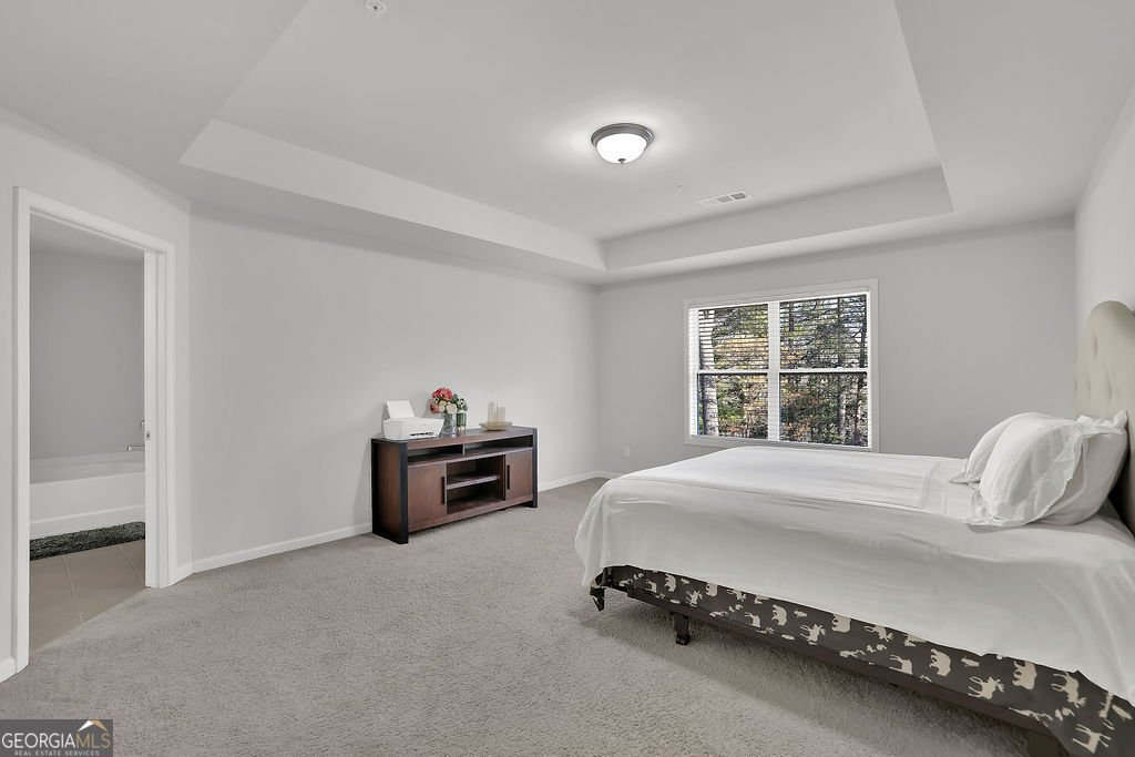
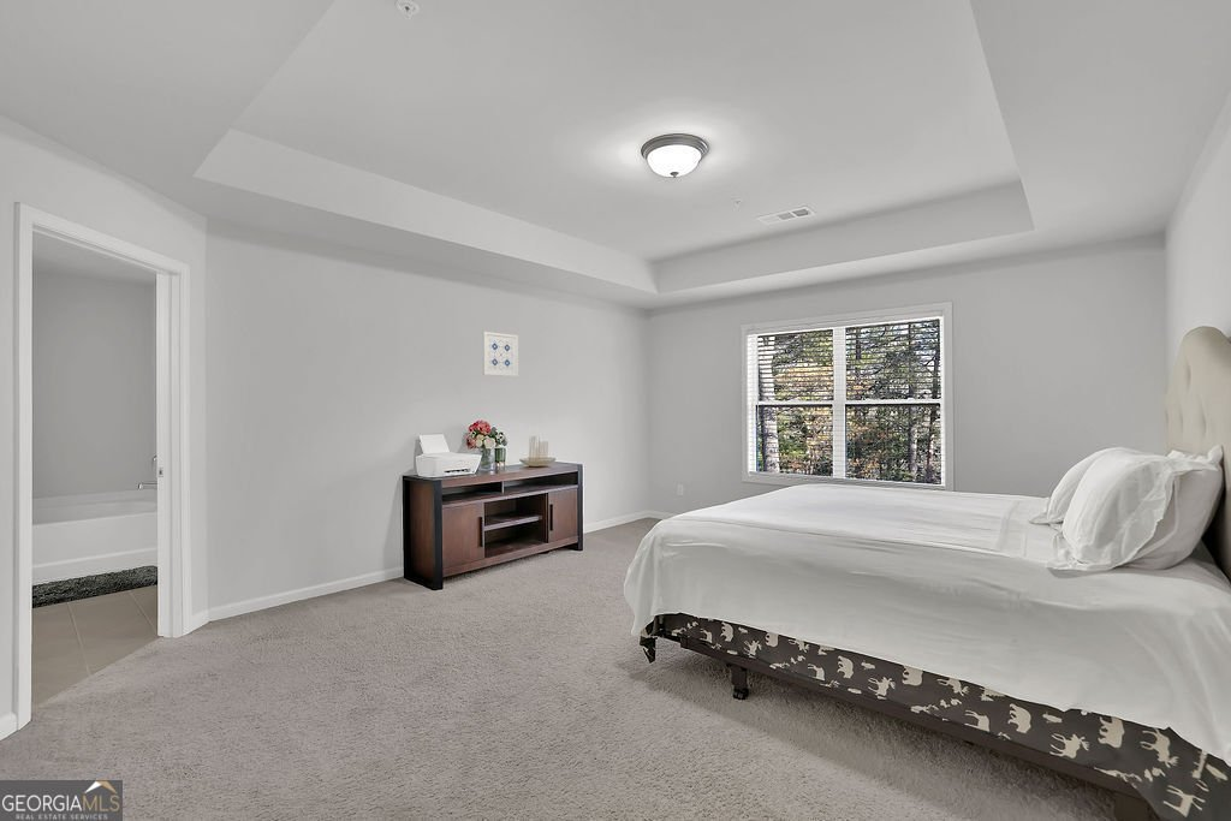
+ wall art [481,331,519,377]
